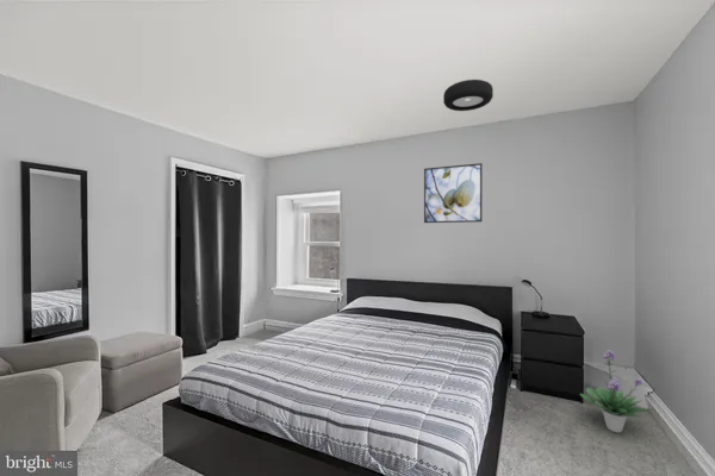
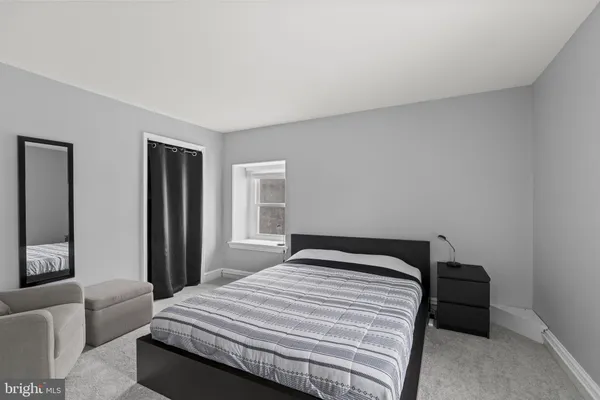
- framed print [423,162,484,224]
- potted plant [579,349,652,433]
- ceiling light [442,79,495,112]
